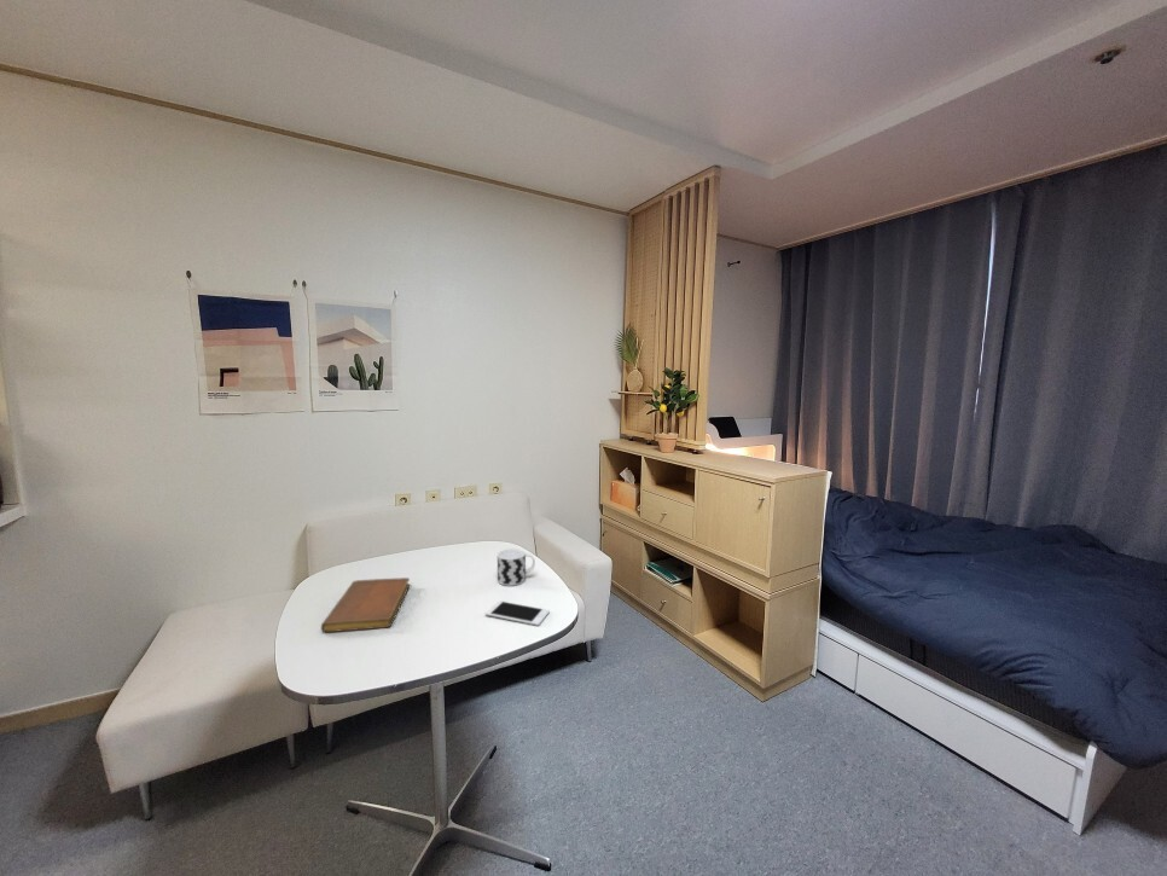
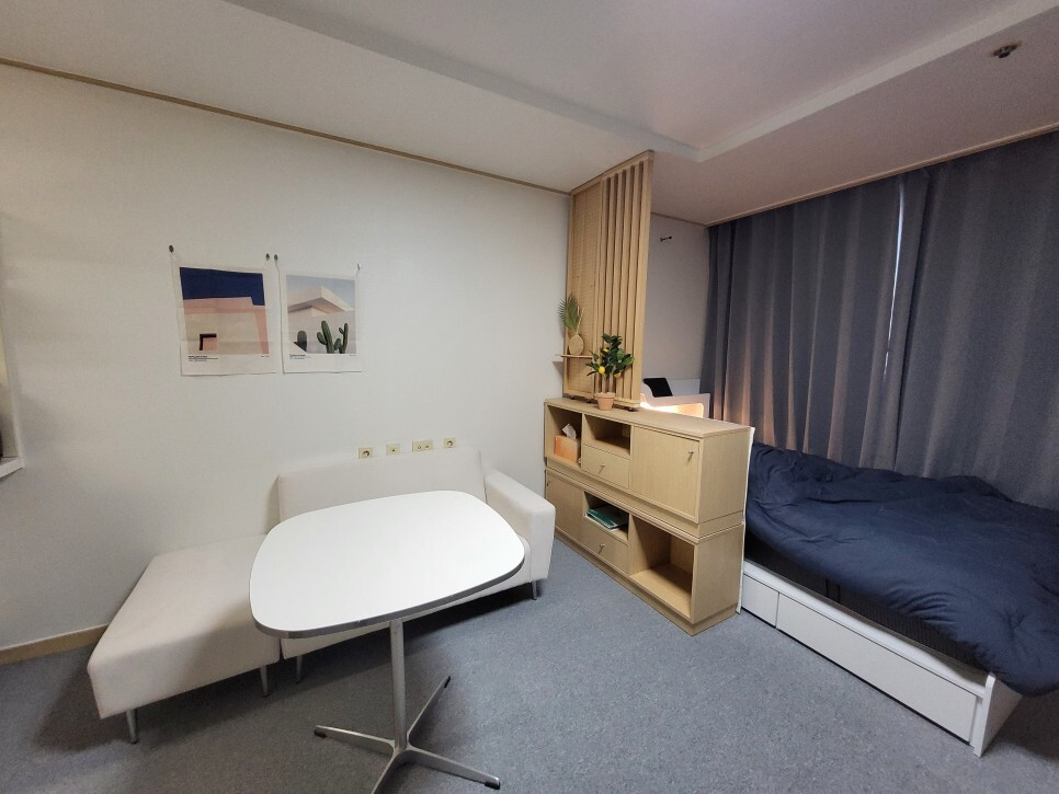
- cell phone [484,599,551,627]
- notebook [320,576,411,633]
- cup [497,547,536,587]
